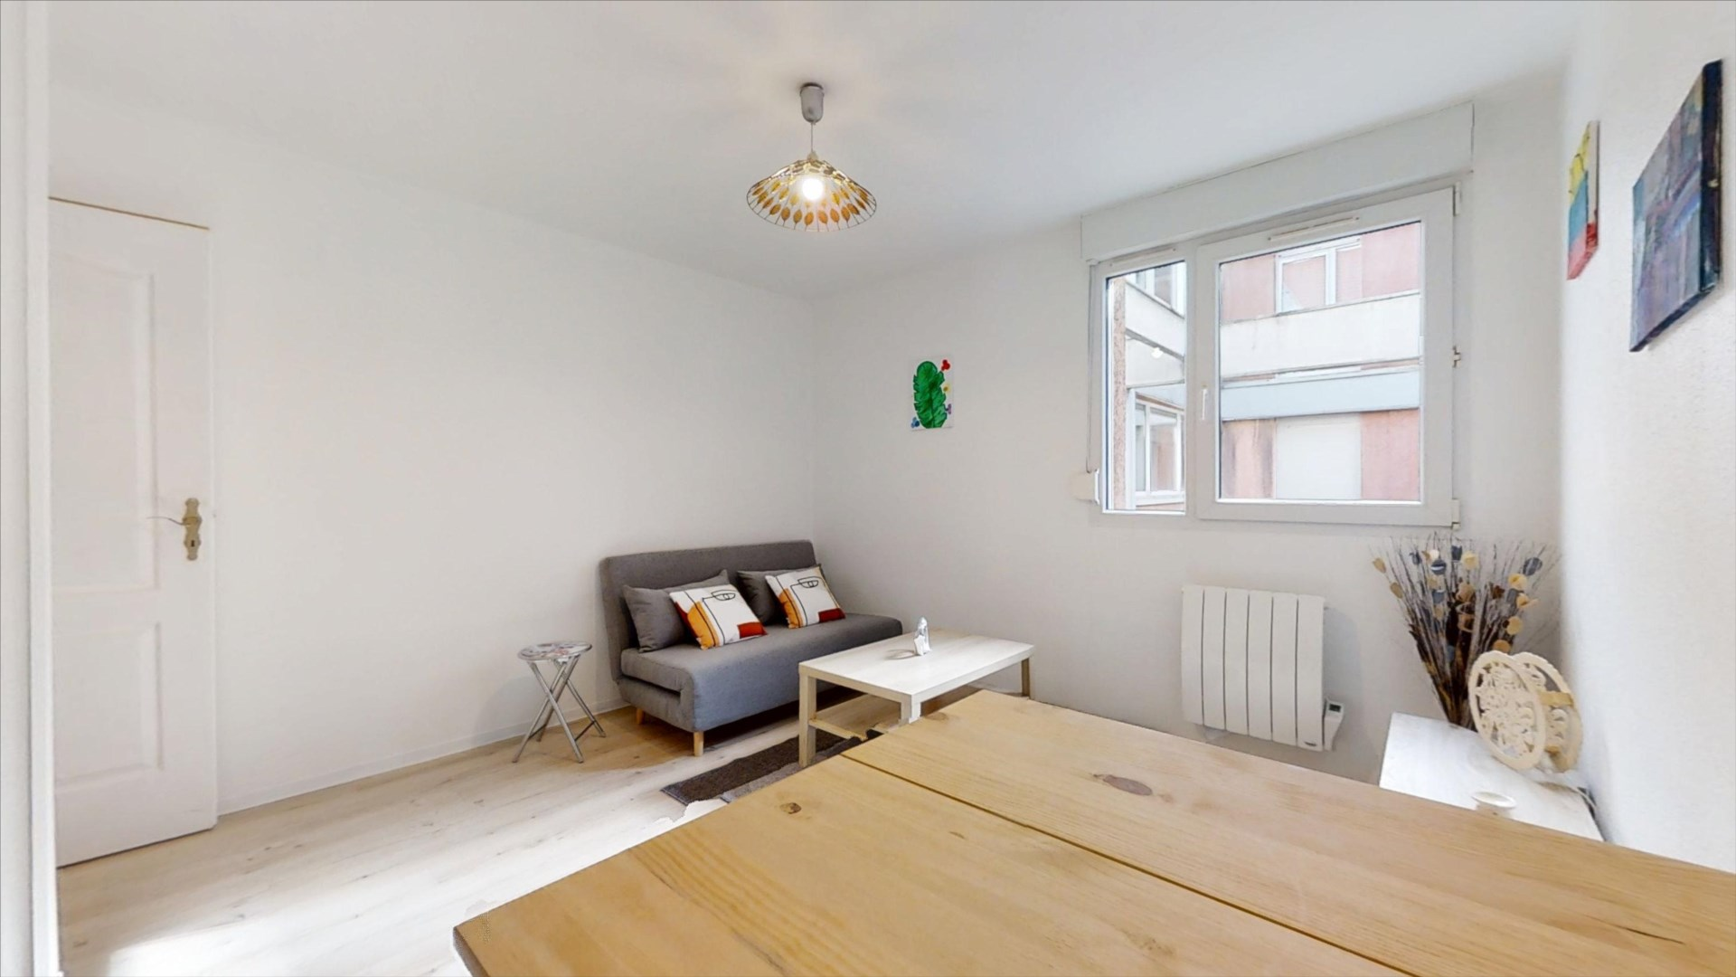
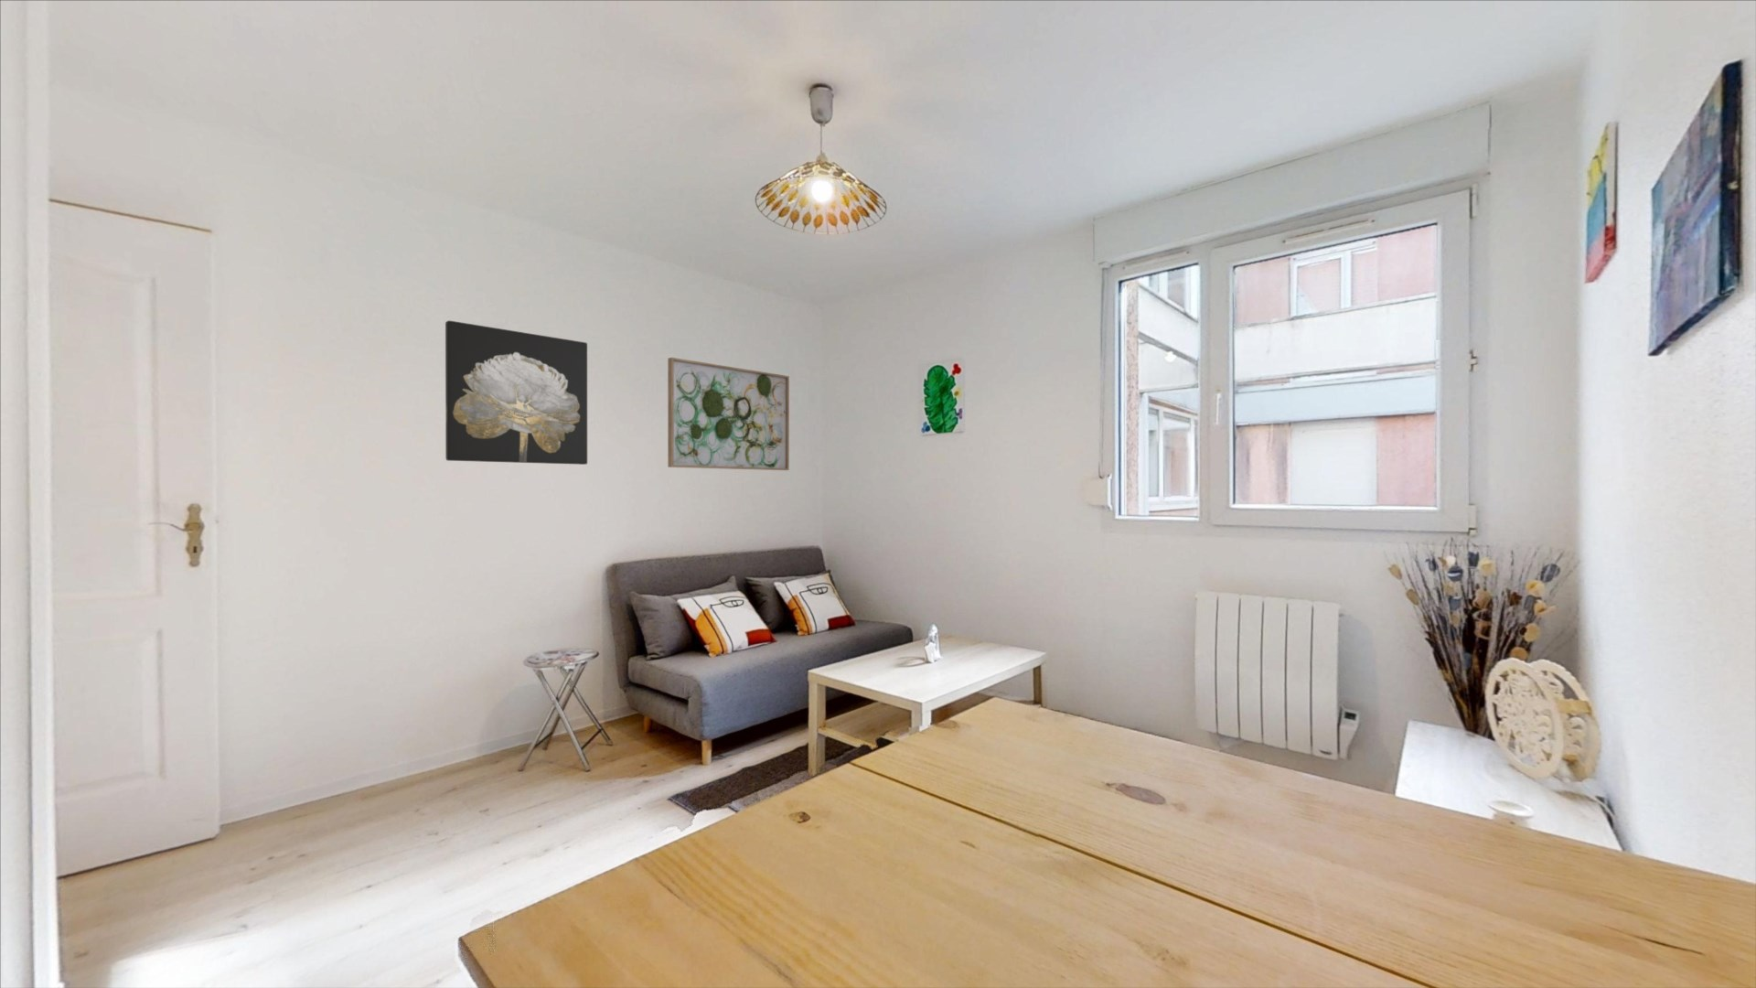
+ wall art [445,320,589,466]
+ wall art [667,357,790,472]
